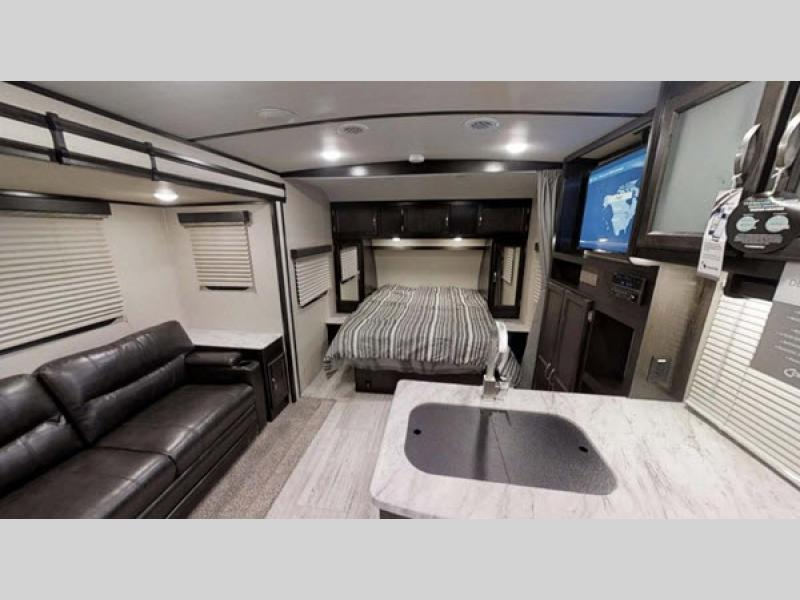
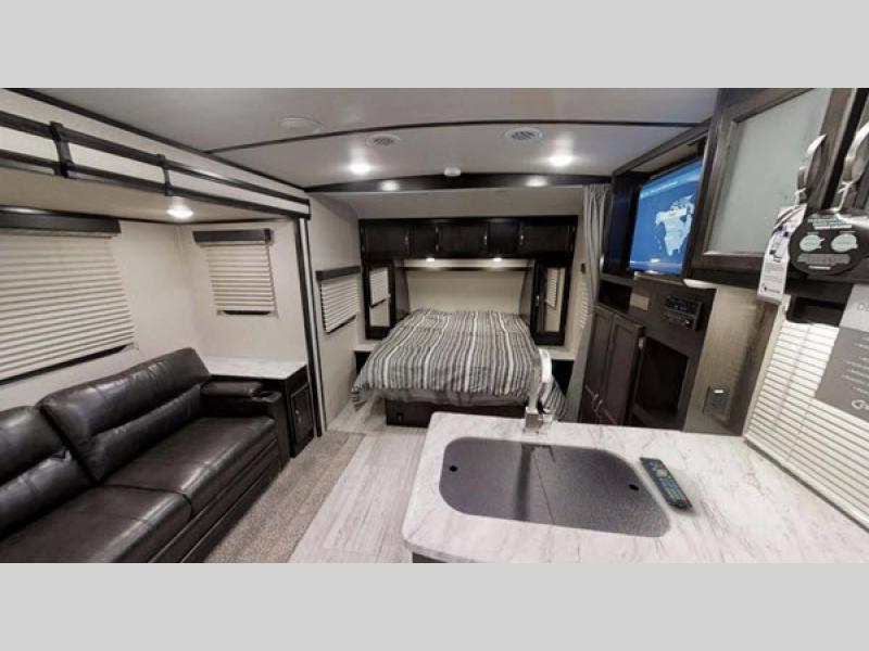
+ remote control [639,456,694,509]
